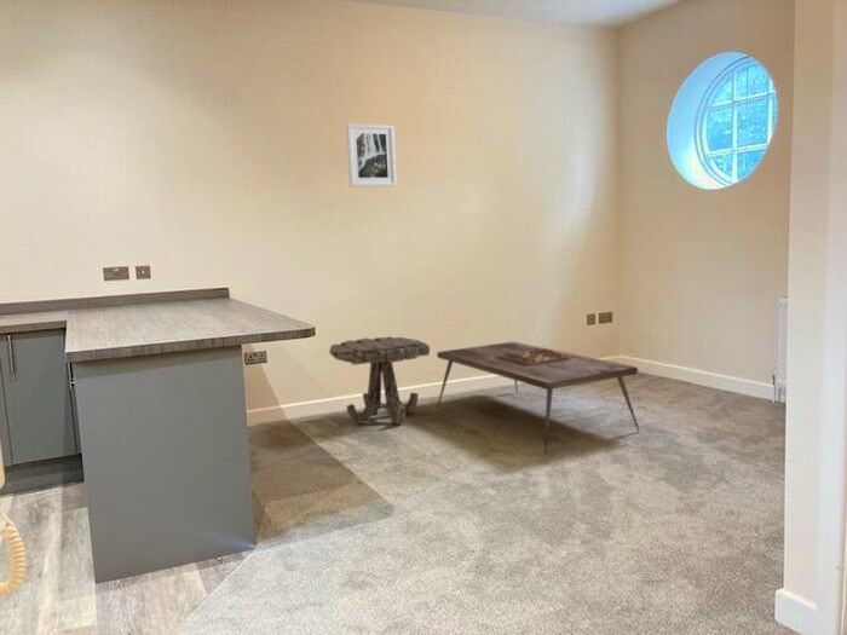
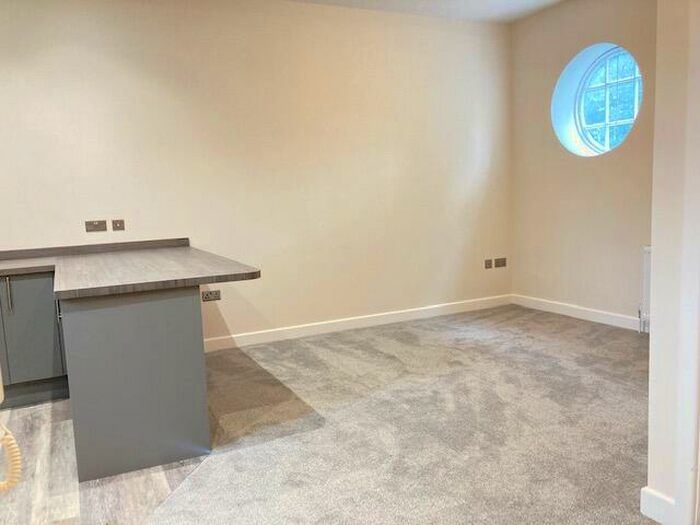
- coffee table [436,341,640,455]
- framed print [345,122,398,189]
- side table [328,335,431,425]
